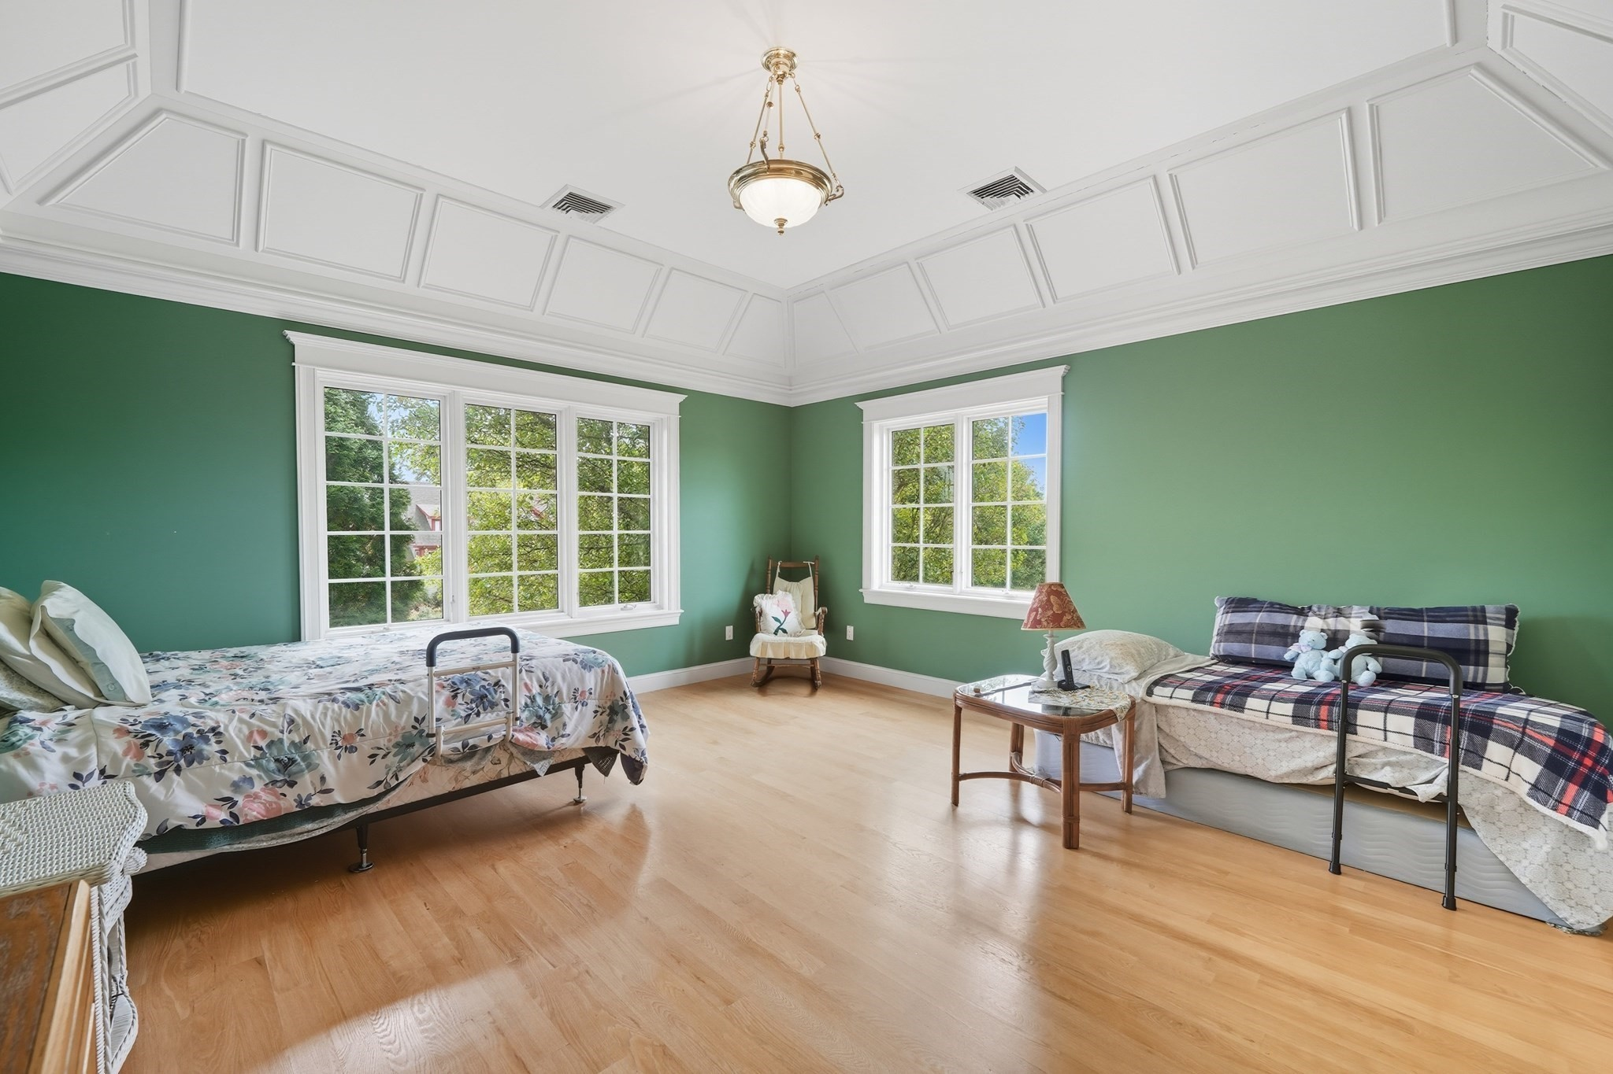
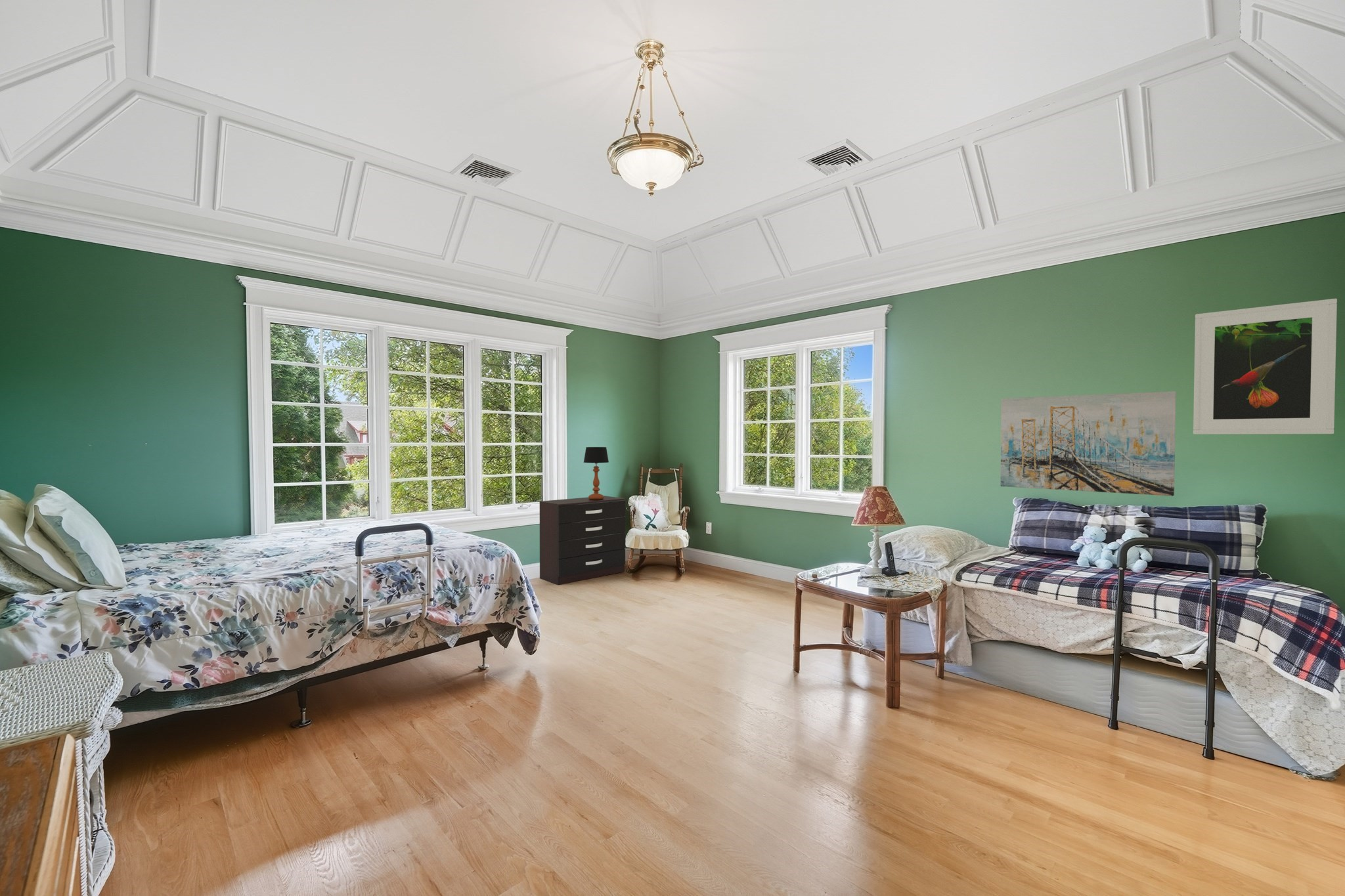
+ dresser [539,495,626,586]
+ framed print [1193,298,1338,435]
+ wall art [1000,391,1177,497]
+ table lamp [583,446,609,500]
